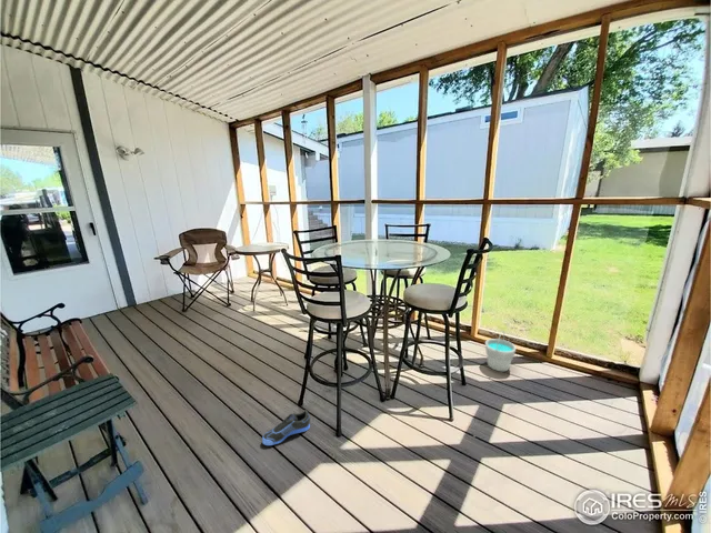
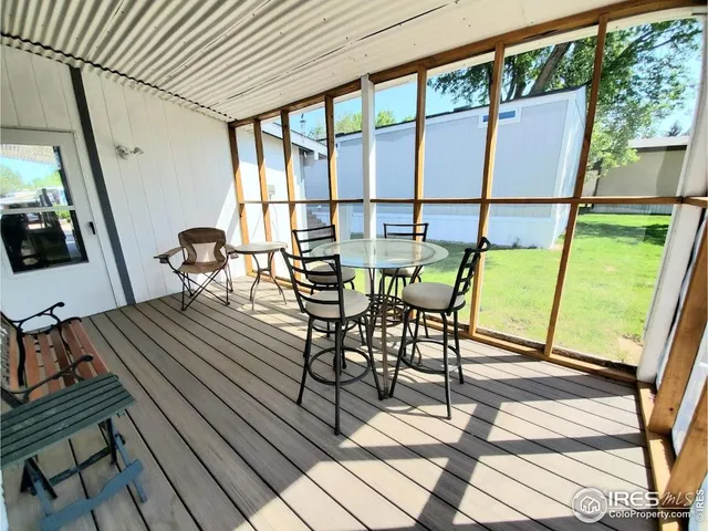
- bucket [484,330,517,372]
- sneaker [261,409,311,446]
